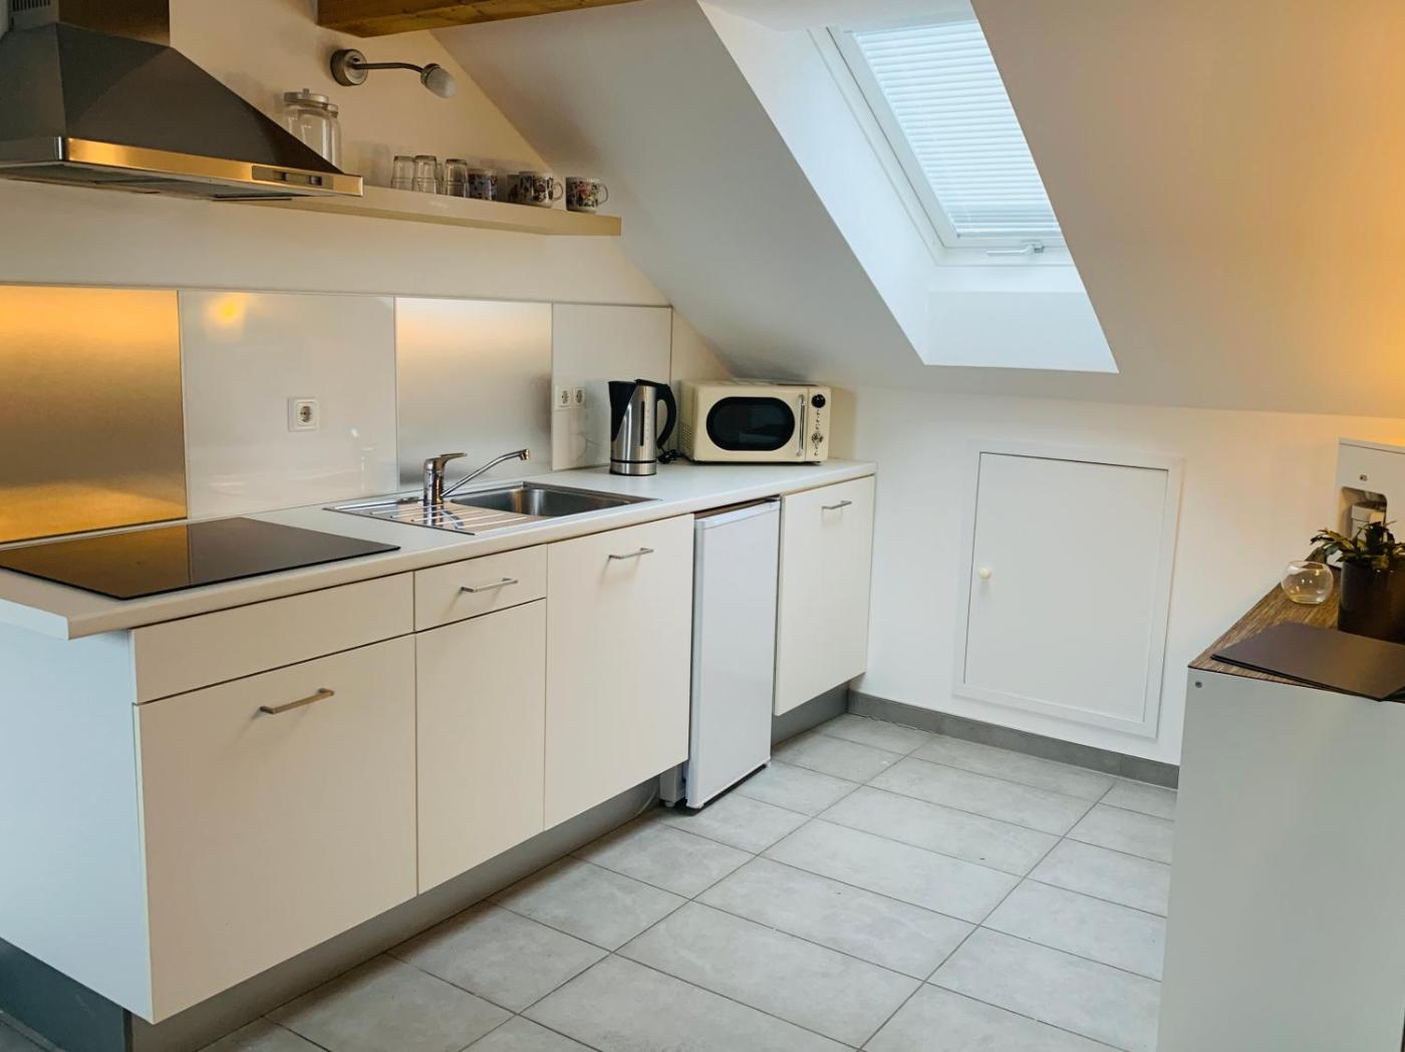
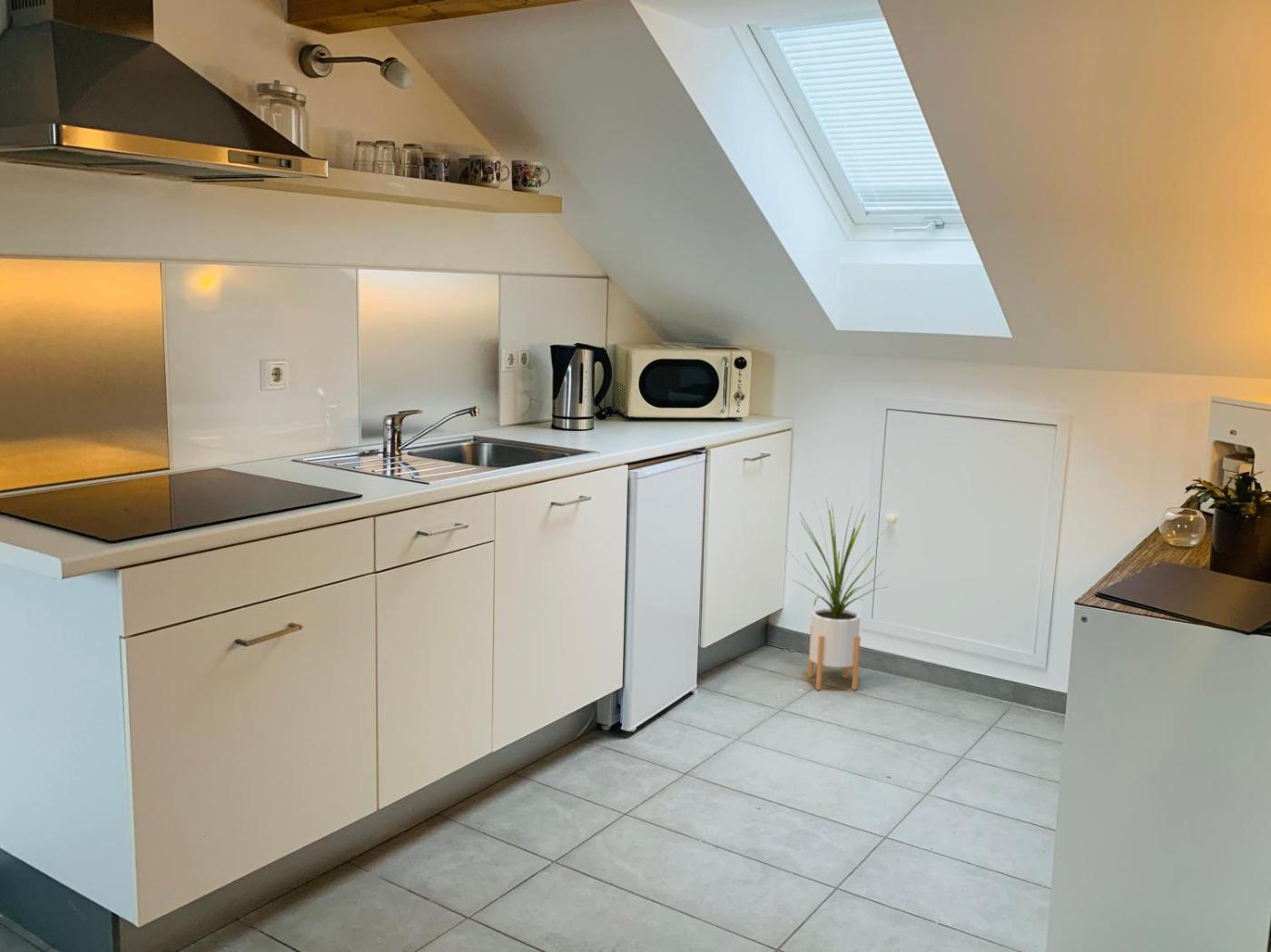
+ house plant [784,497,889,691]
